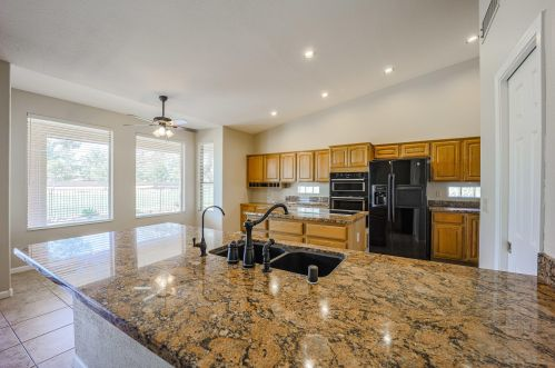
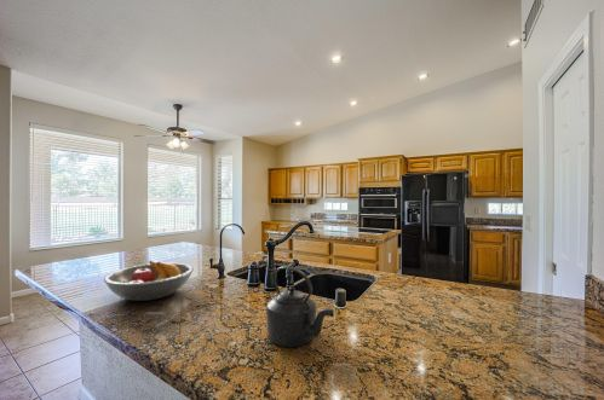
+ kettle [265,265,335,348]
+ fruit bowl [103,260,195,302]
